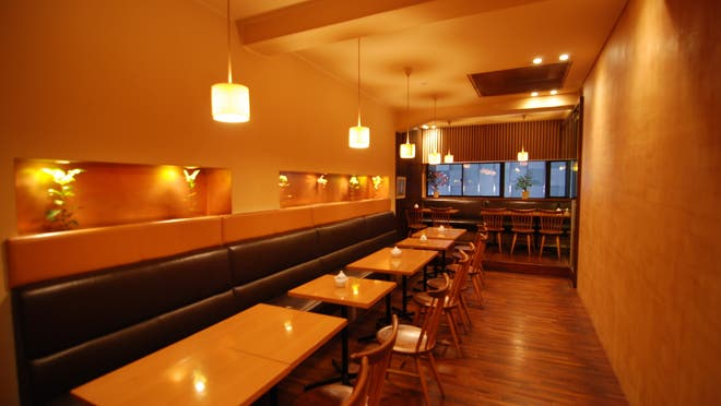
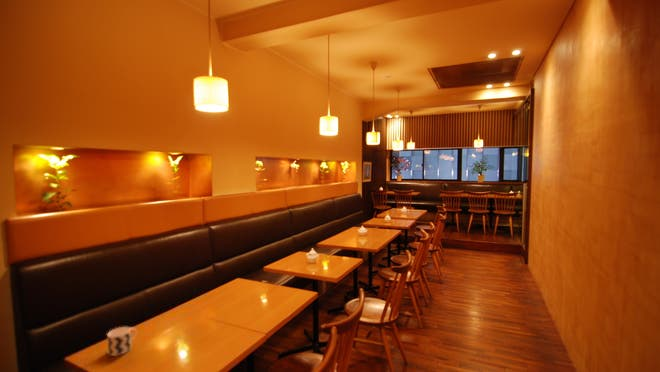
+ cup [106,326,138,357]
